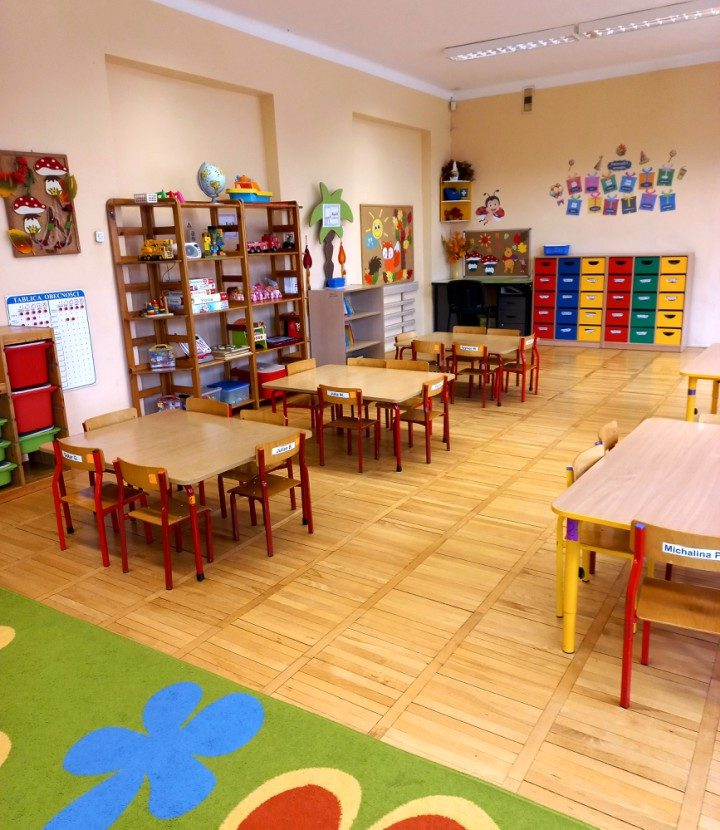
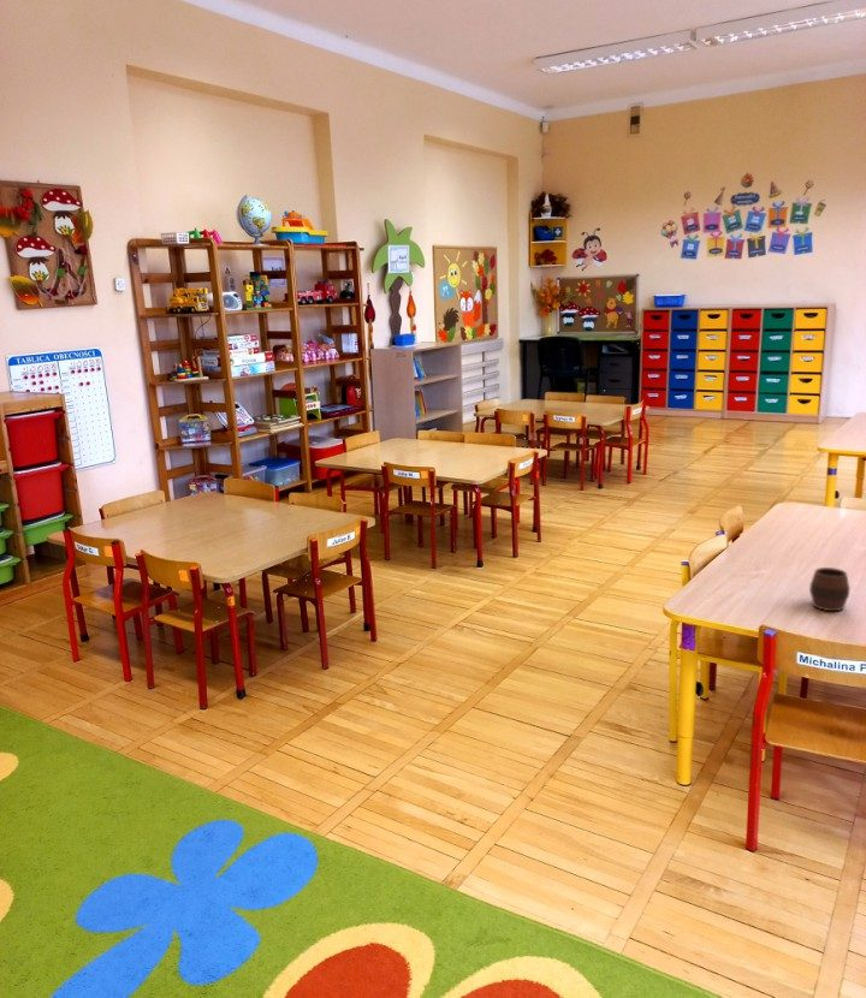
+ cup [808,566,852,612]
